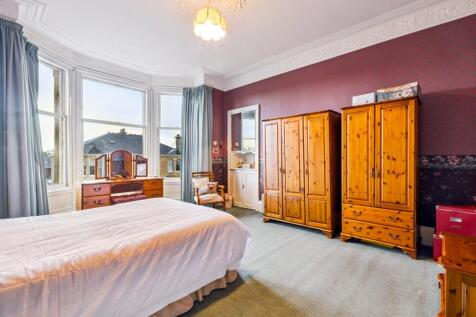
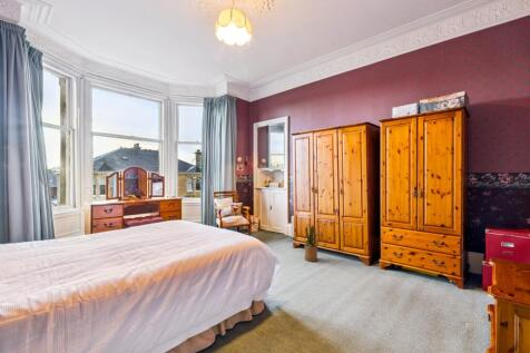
+ house plant [301,224,325,263]
